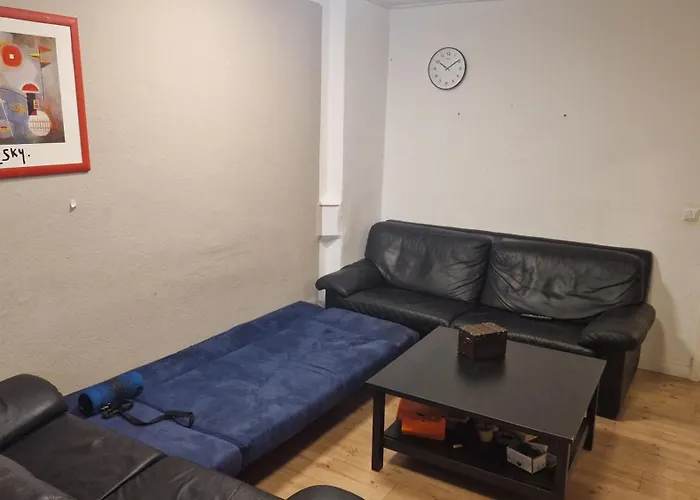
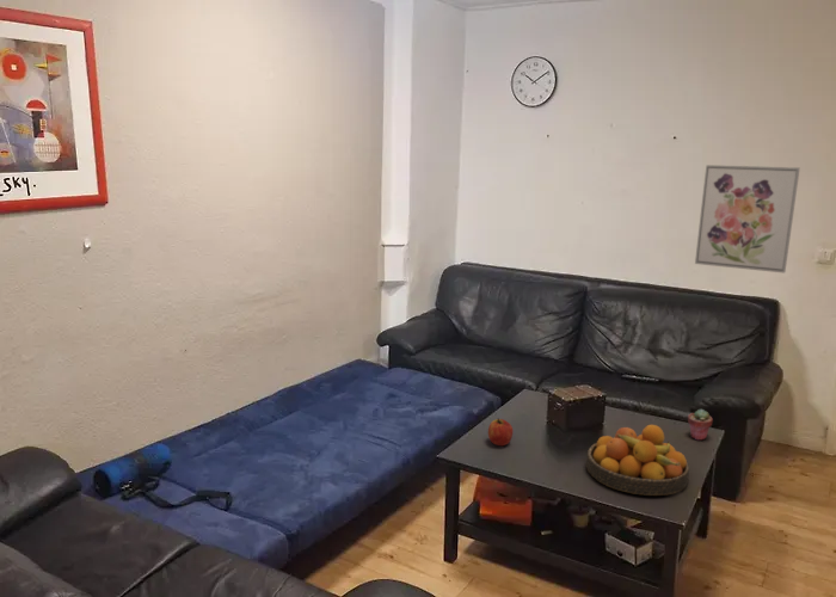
+ apple [487,417,514,447]
+ potted succulent [687,408,714,441]
+ wall art [694,164,801,275]
+ fruit bowl [585,424,690,497]
